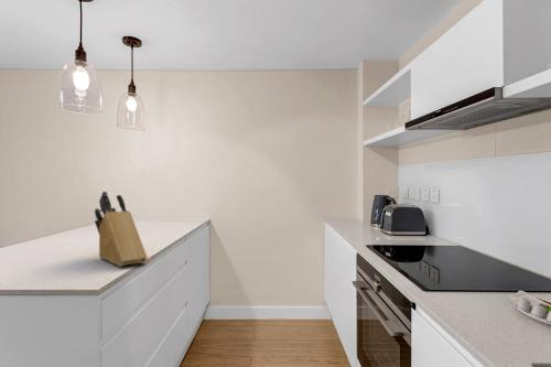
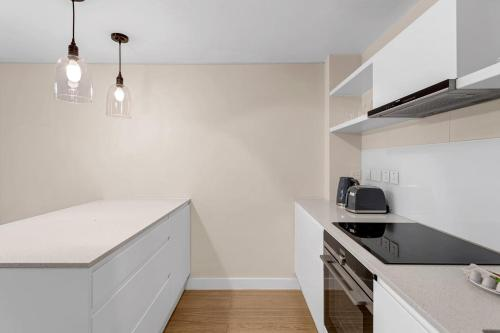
- knife block [94,191,149,268]
